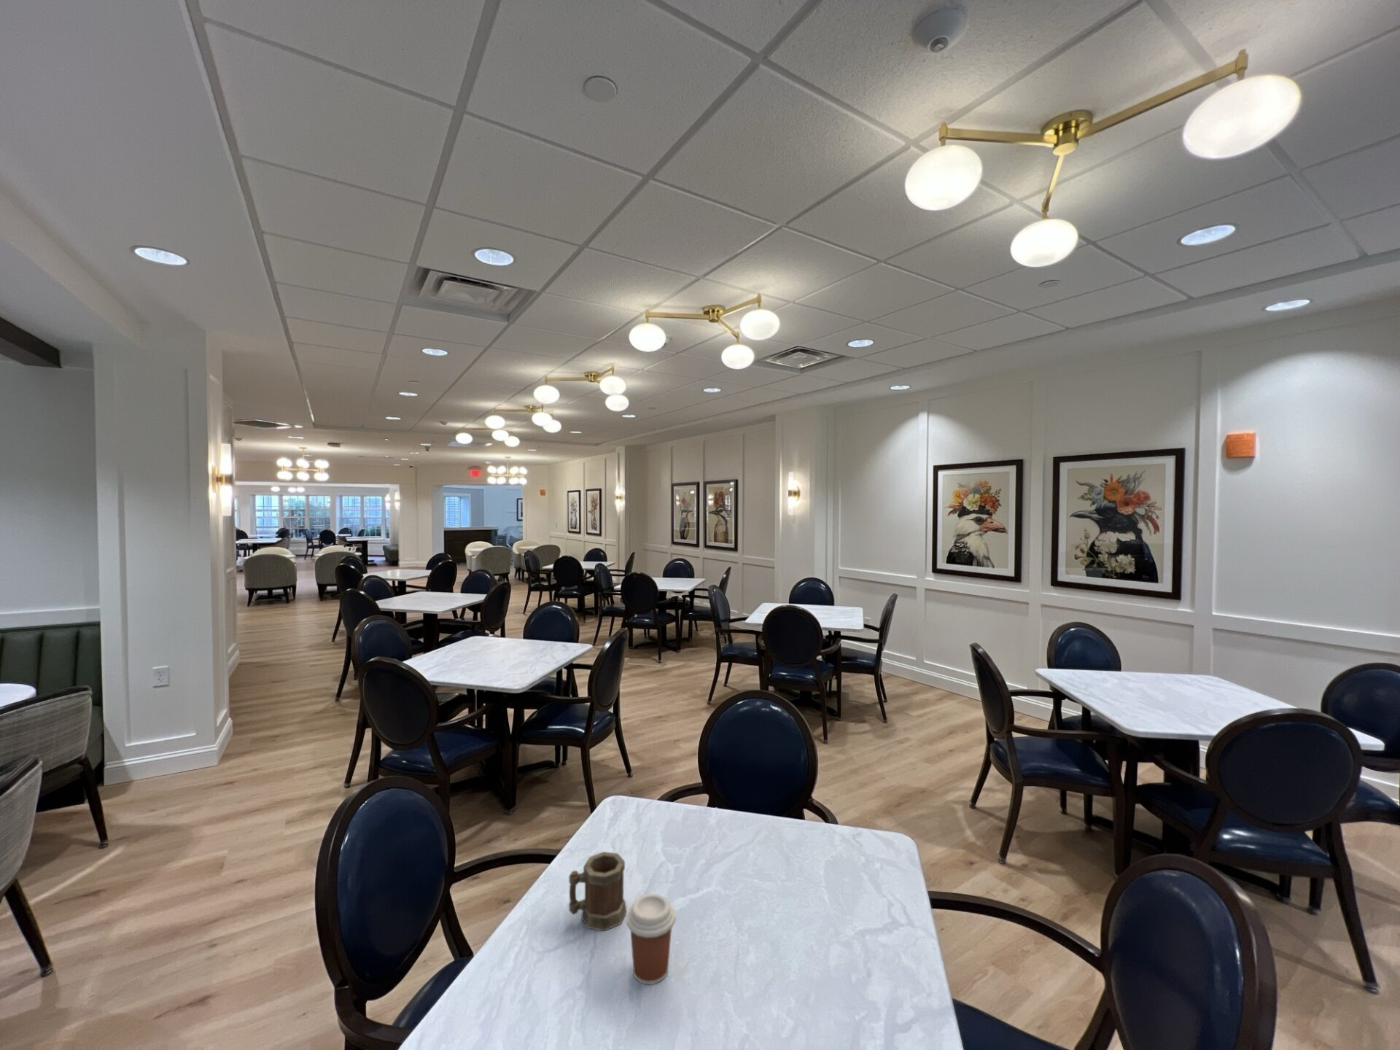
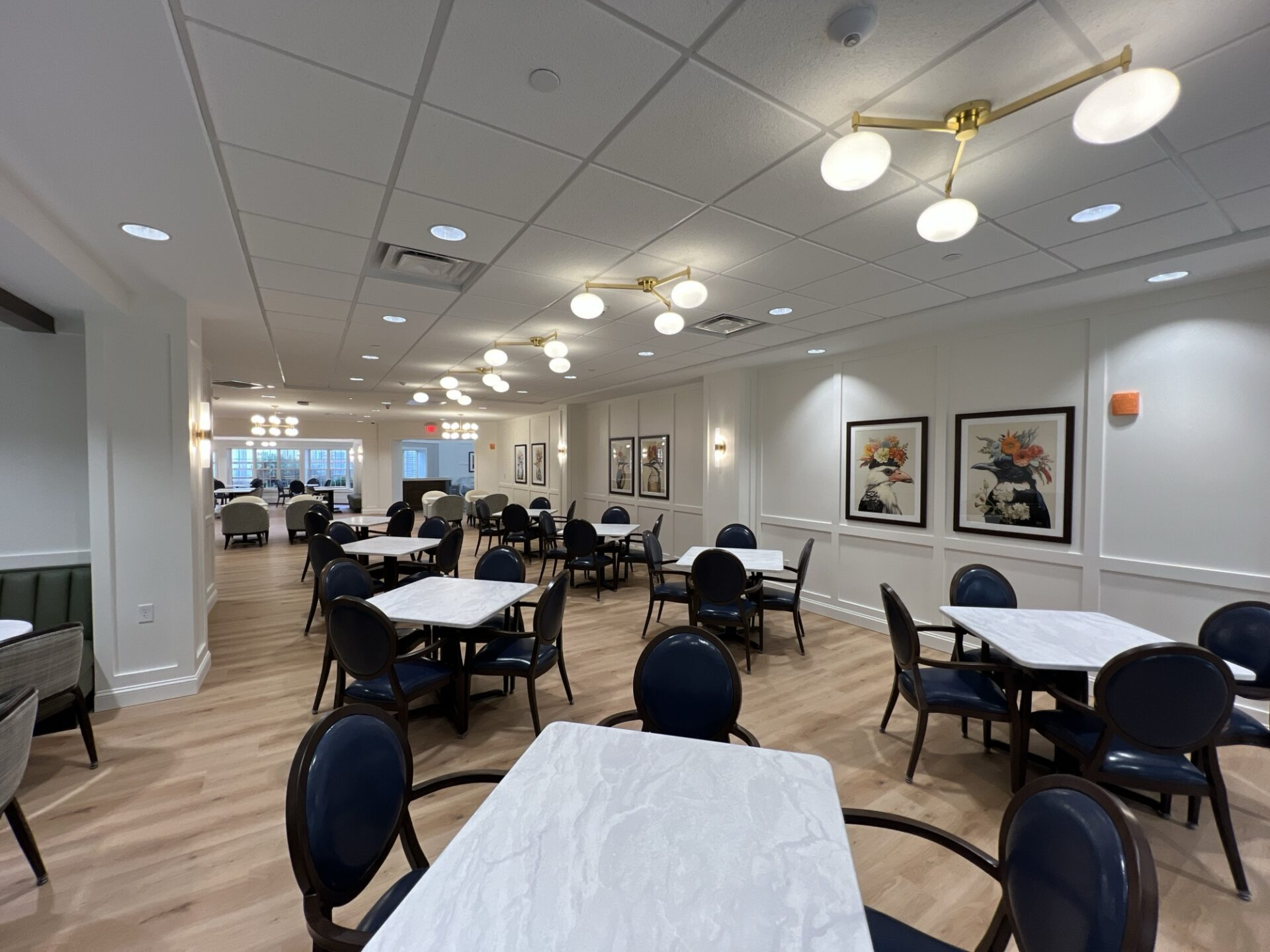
- mug [568,851,628,932]
- coffee cup [626,892,677,985]
